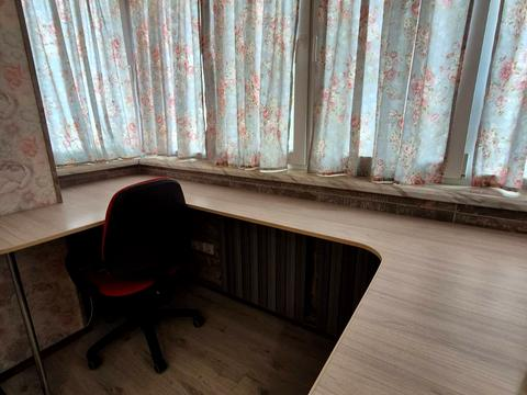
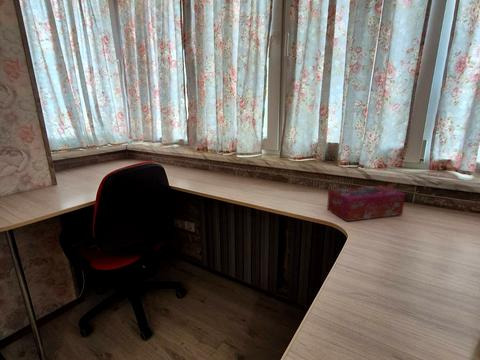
+ tissue box [326,184,406,222]
